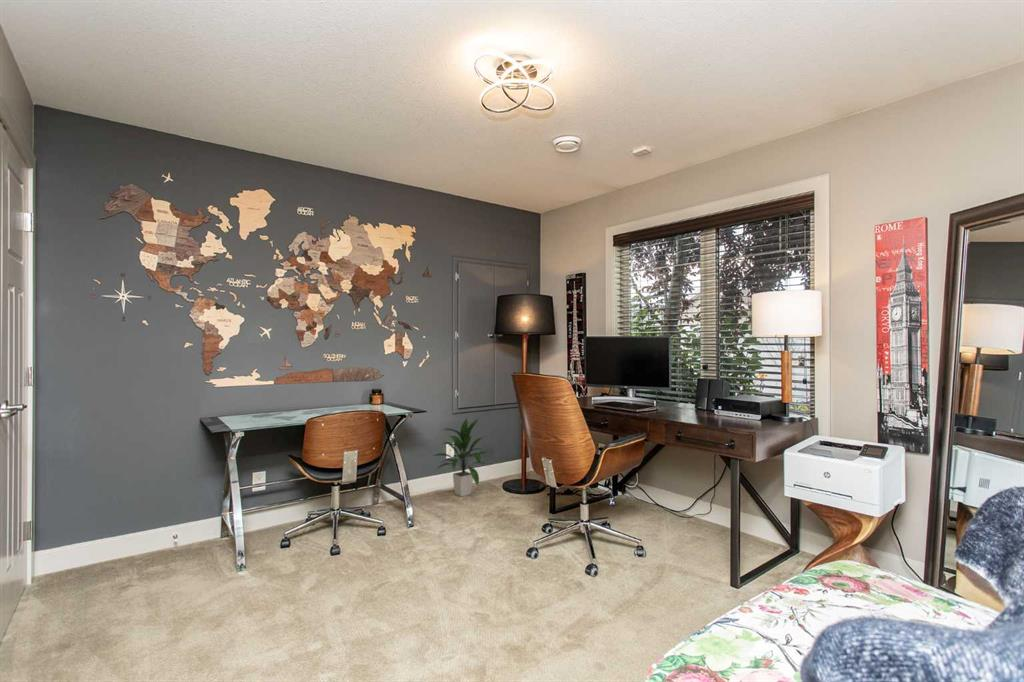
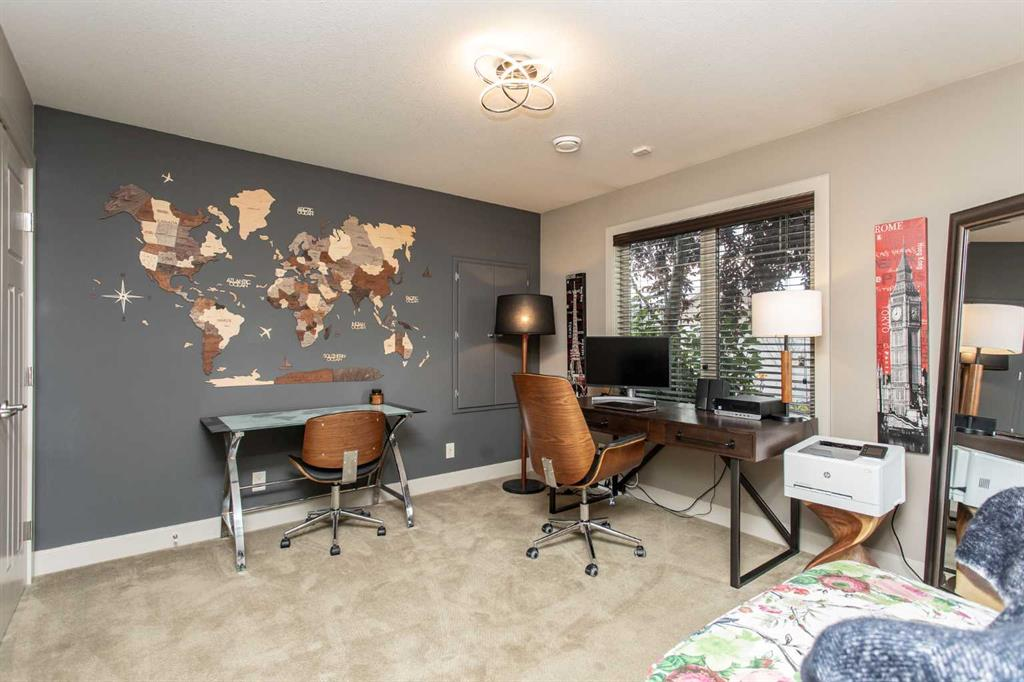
- indoor plant [429,417,491,497]
